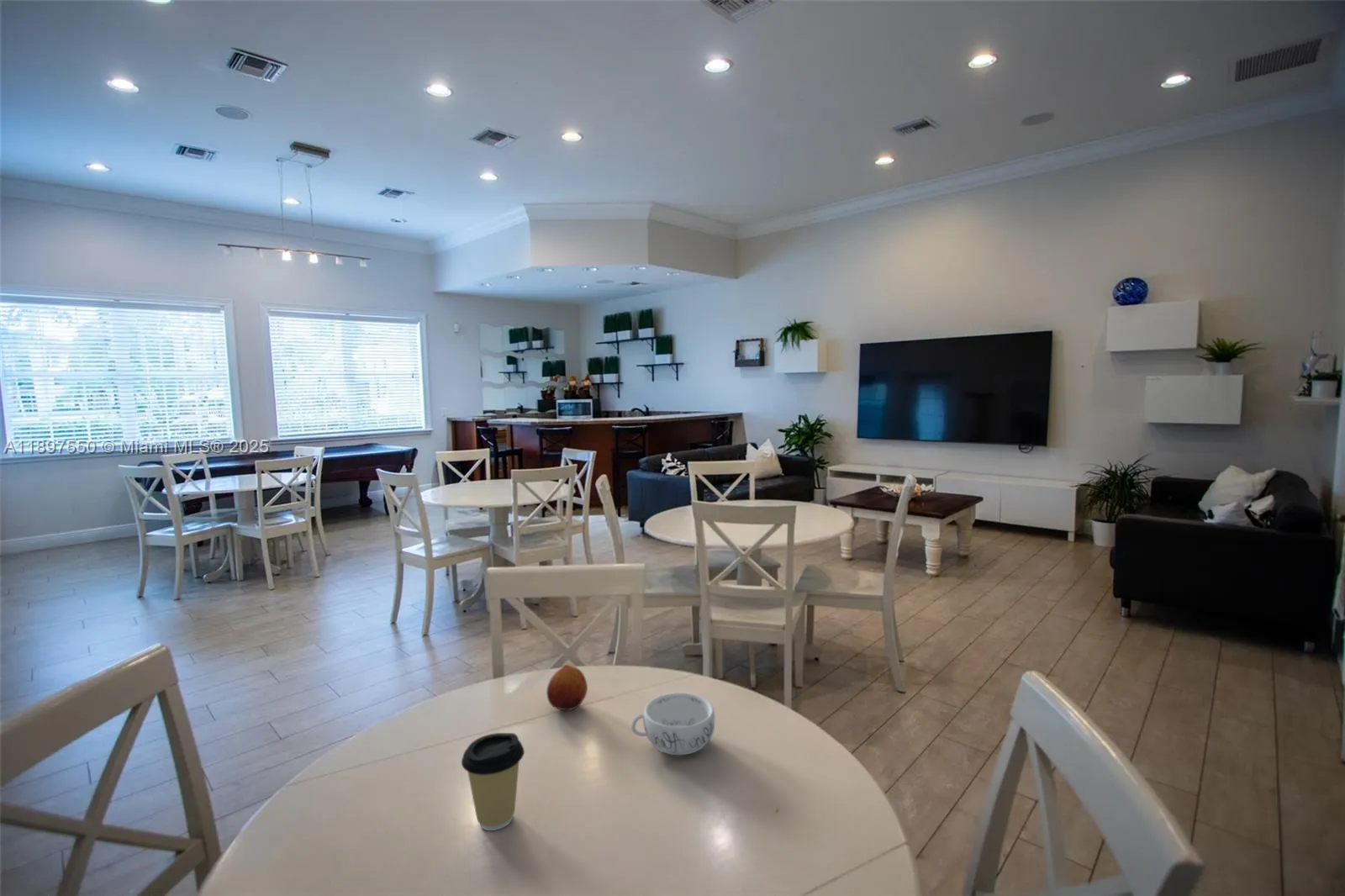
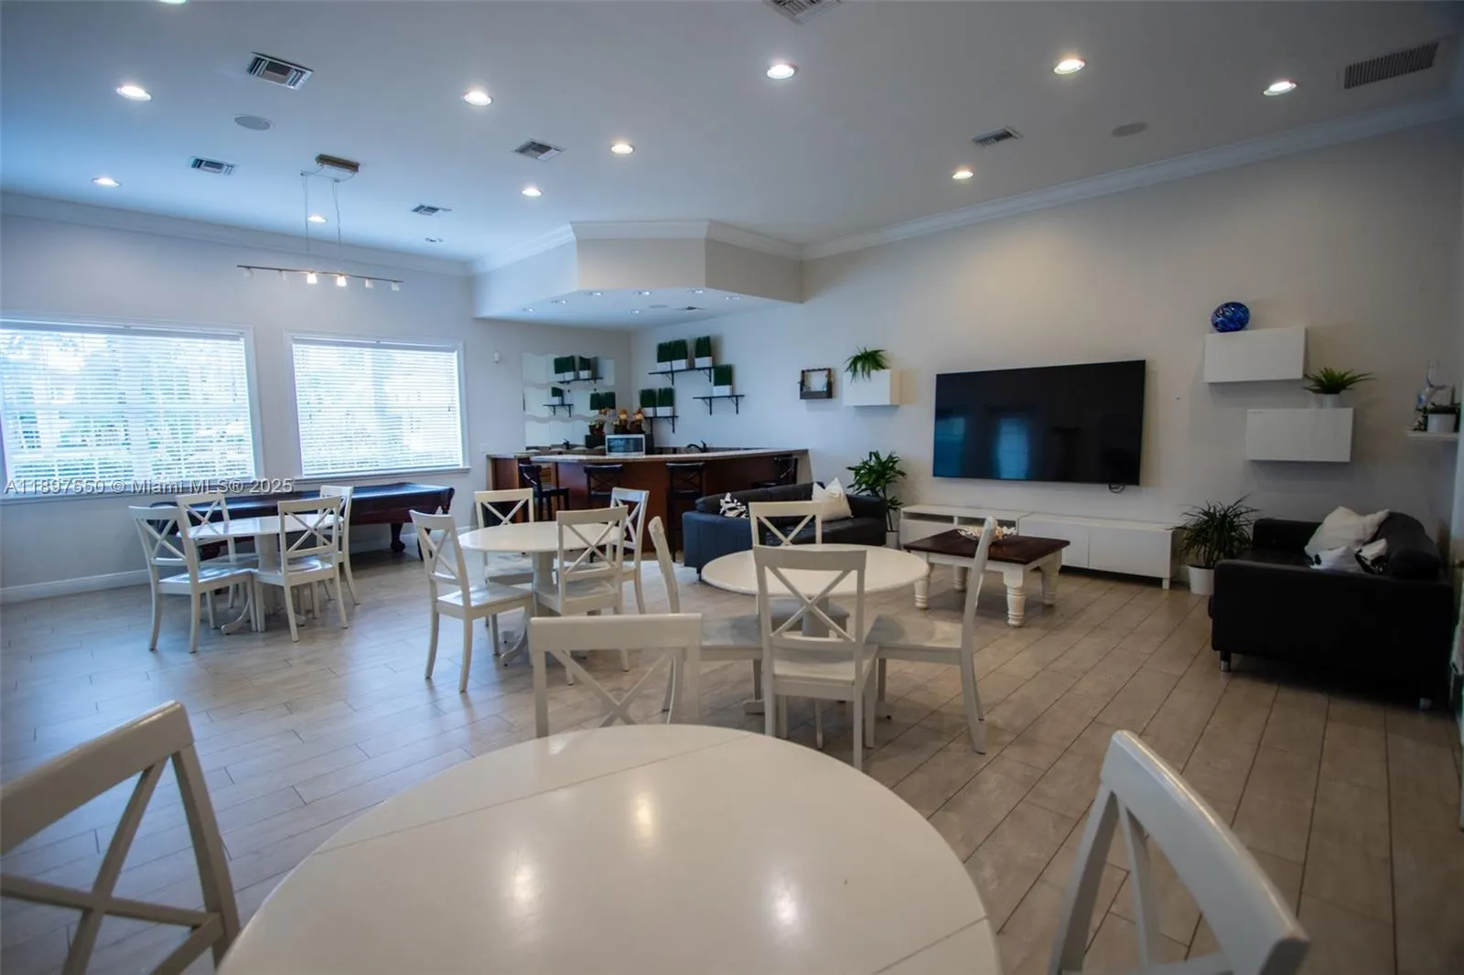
- coffee cup [461,732,525,831]
- decorative bowl [630,692,715,756]
- fruit [546,664,588,711]
